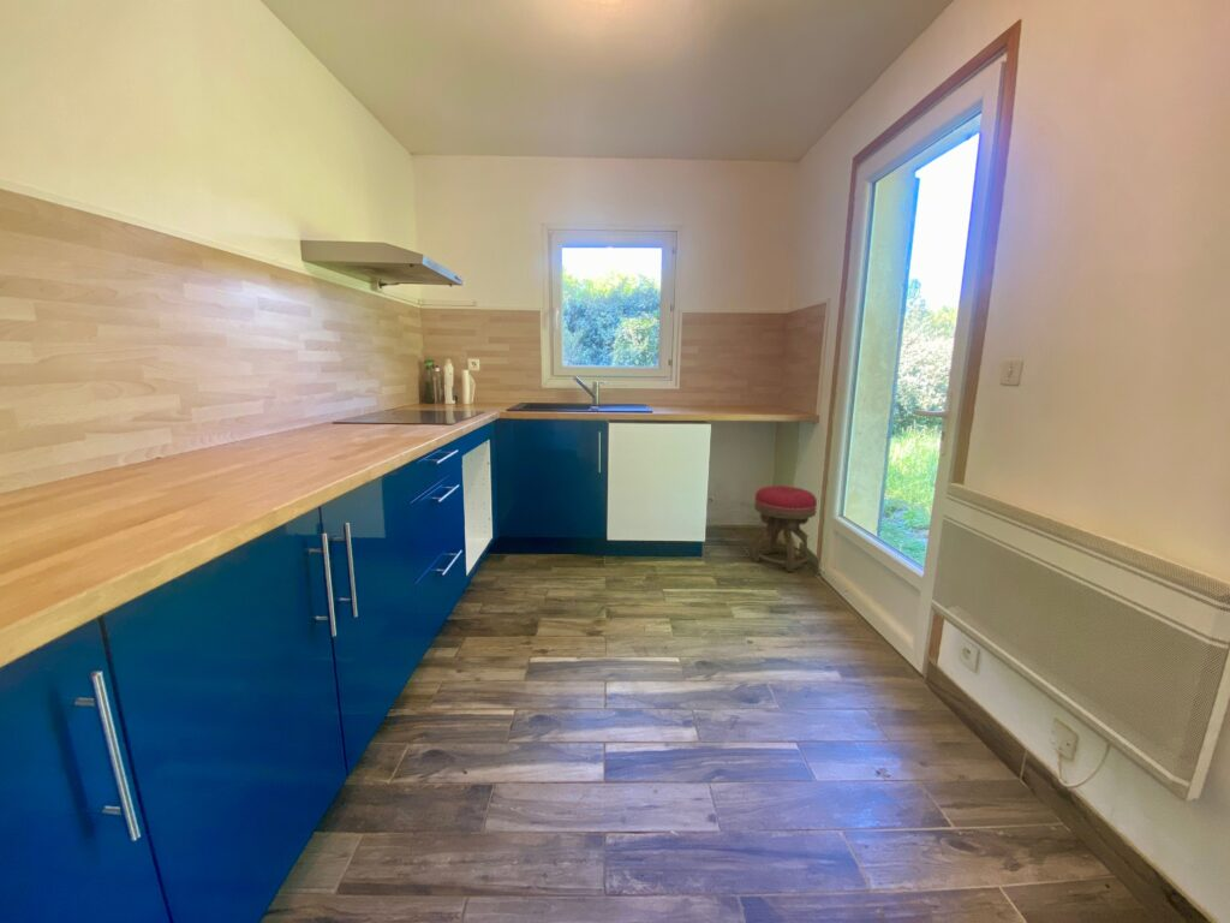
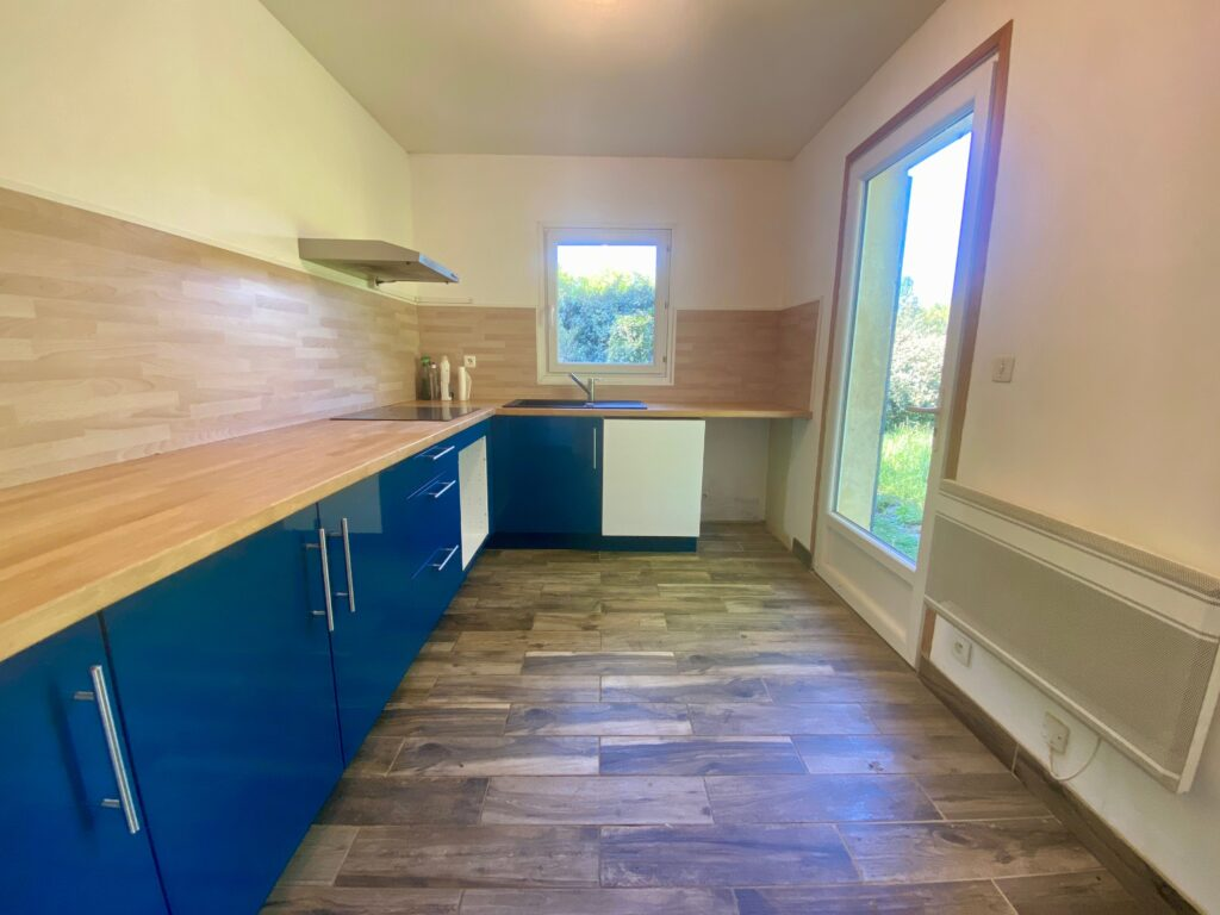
- stool [751,484,818,573]
